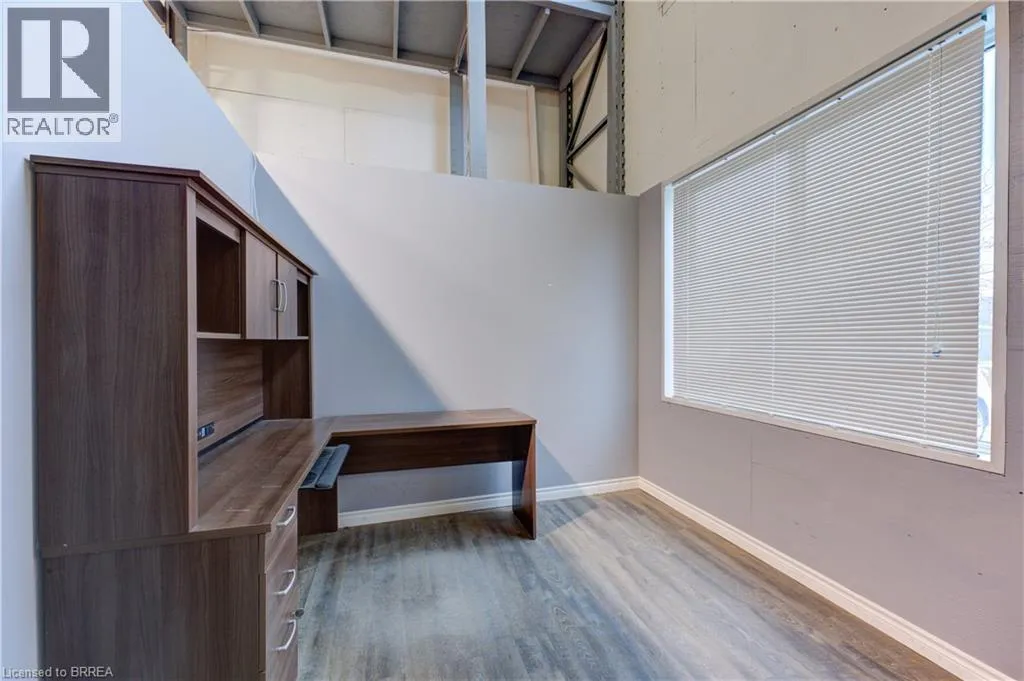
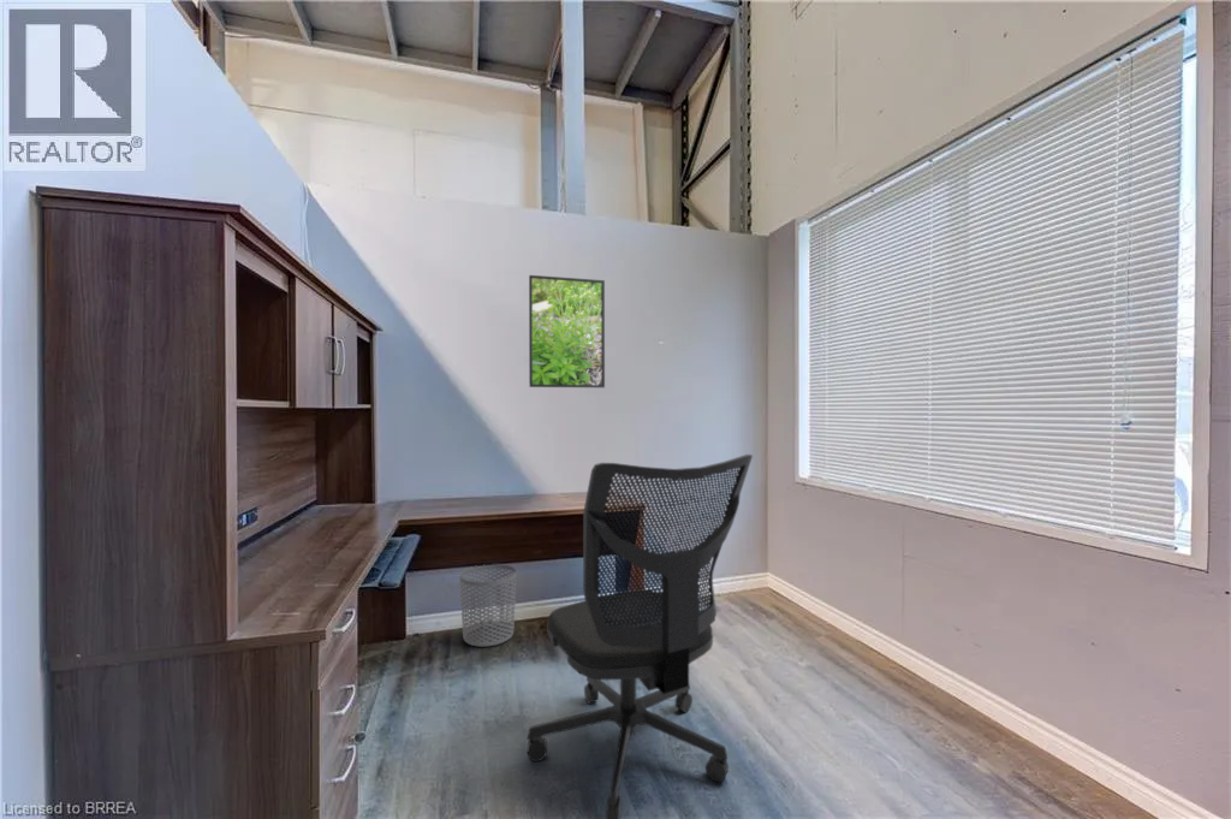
+ office chair [527,453,754,819]
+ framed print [528,274,606,388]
+ waste bin [459,563,517,648]
